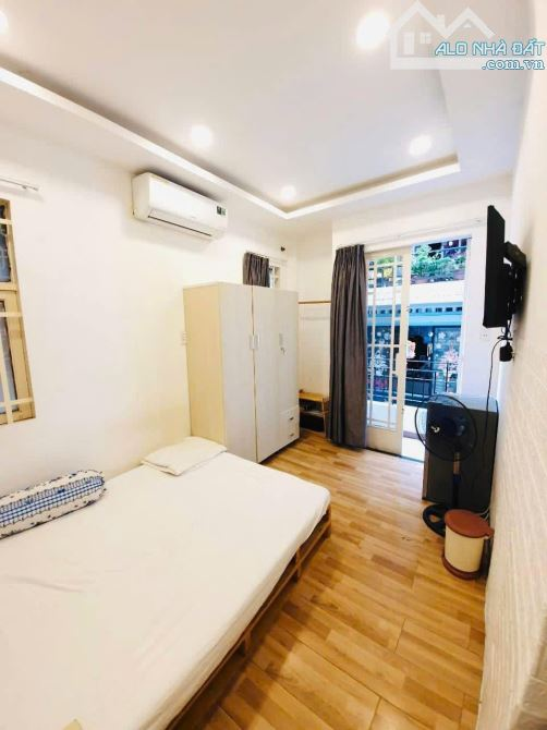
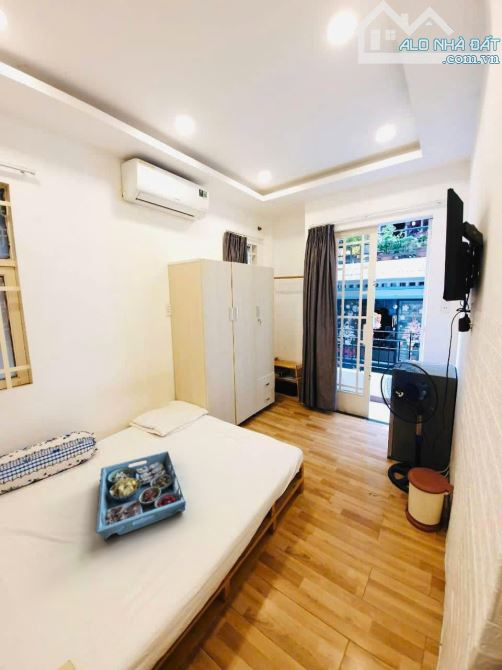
+ serving tray [95,450,187,542]
